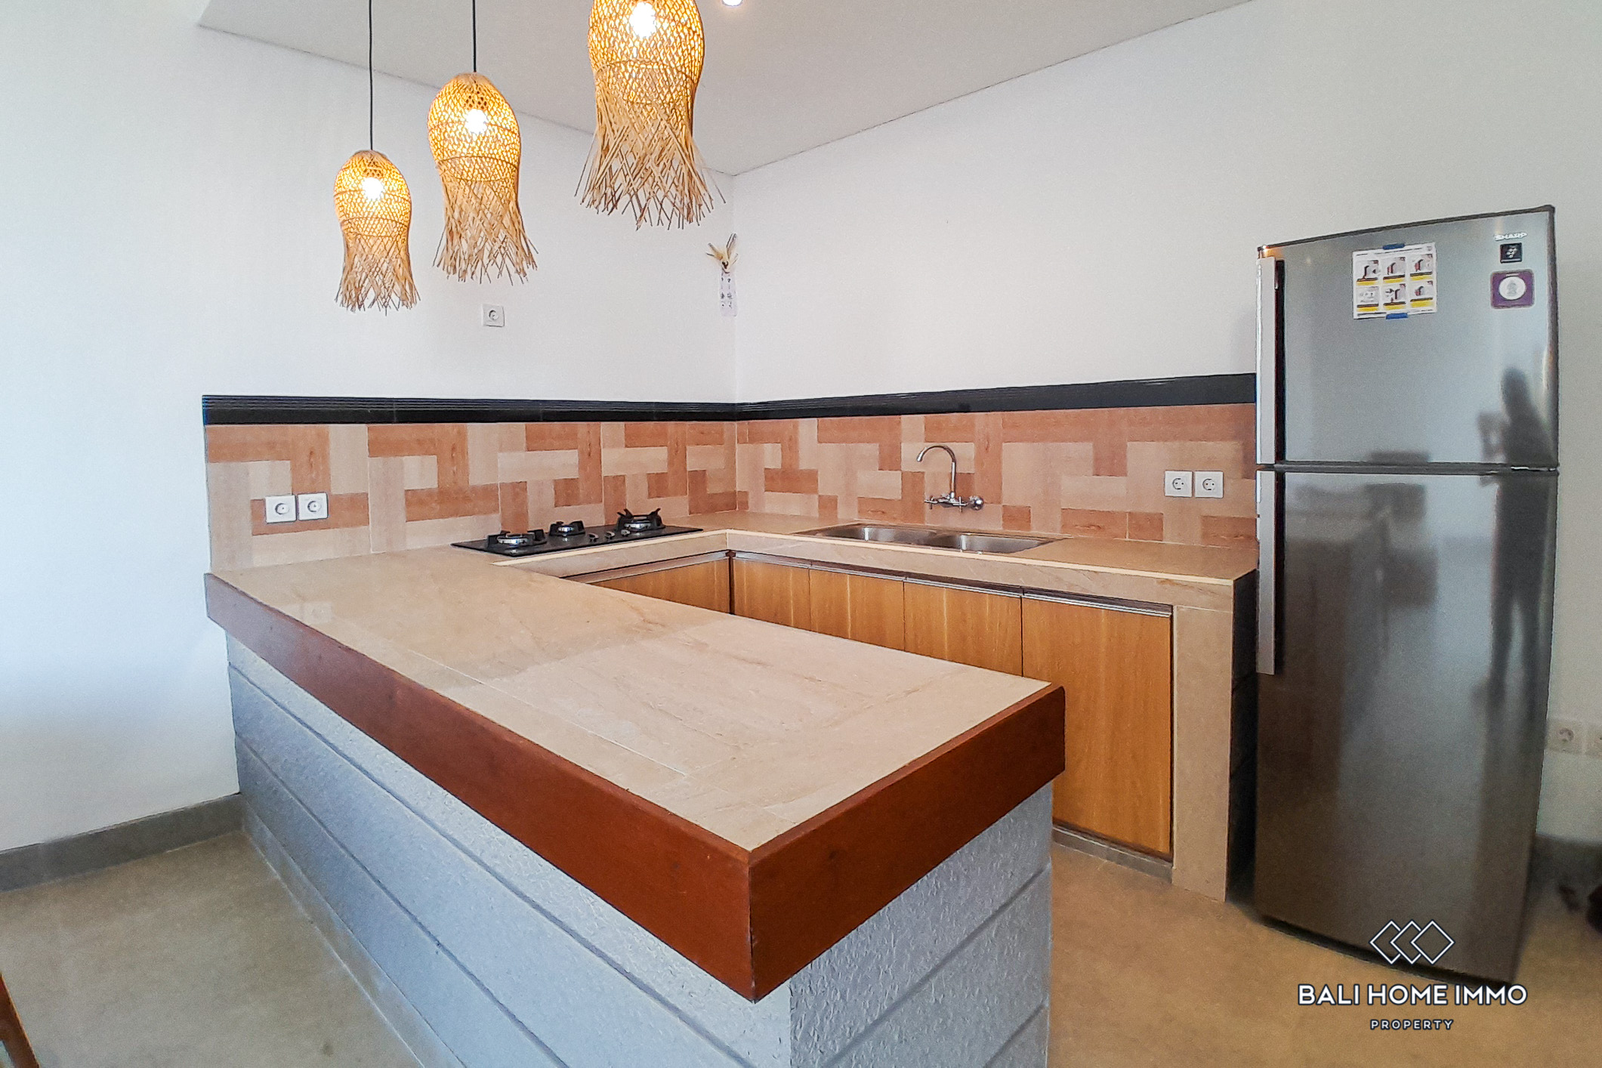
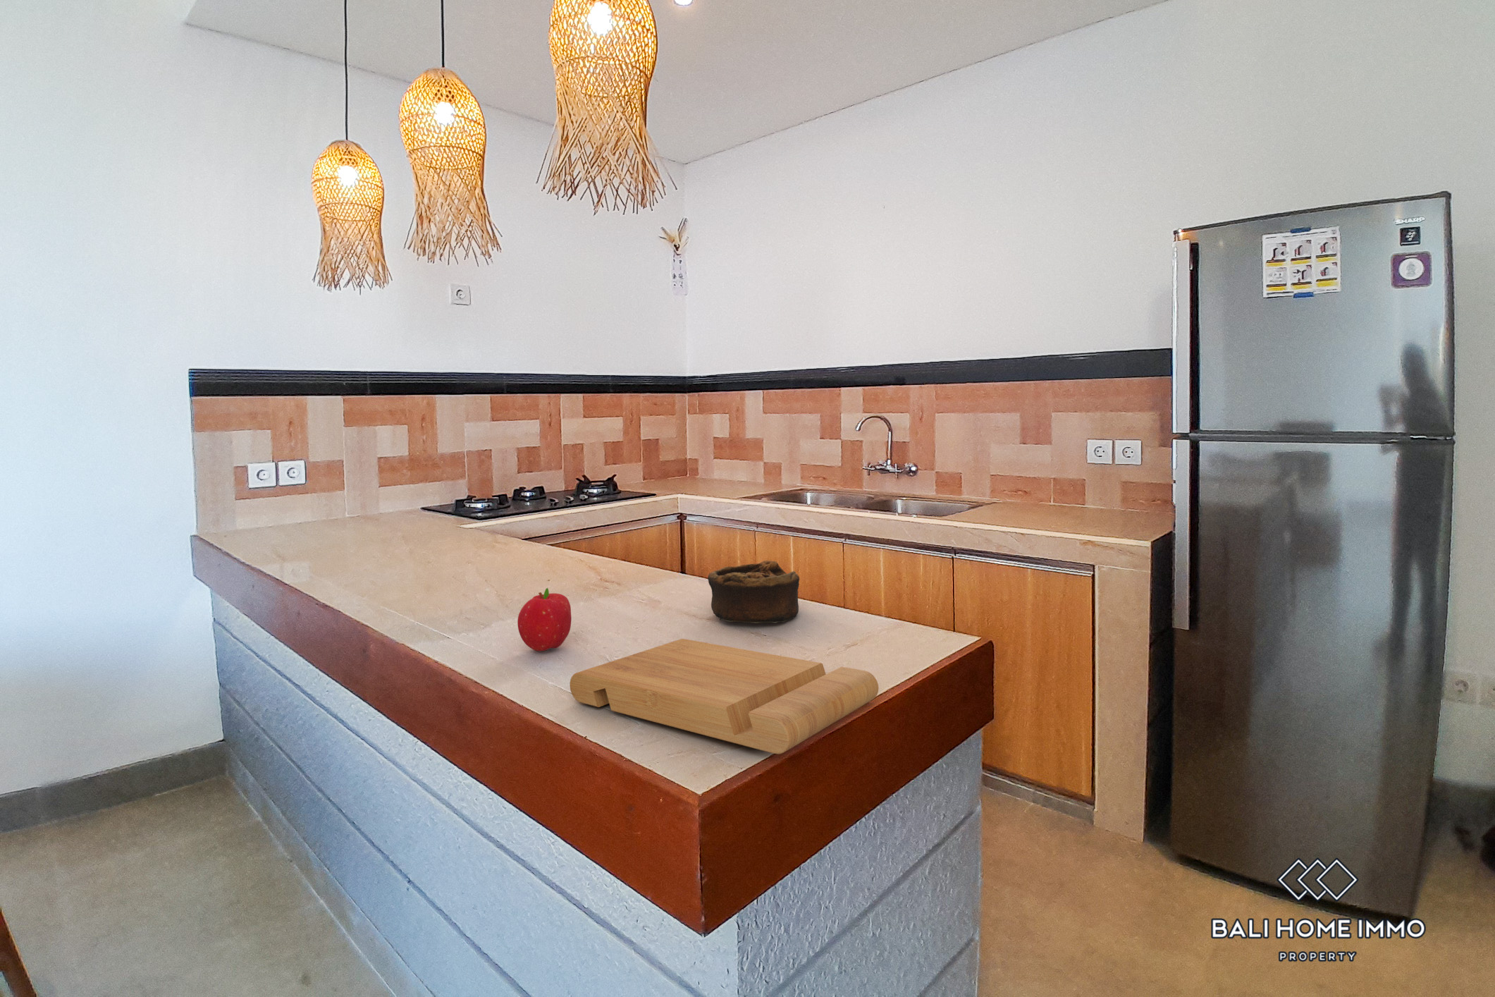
+ fruit [516,588,573,652]
+ cutting board [568,638,879,756]
+ bowl [707,560,800,624]
